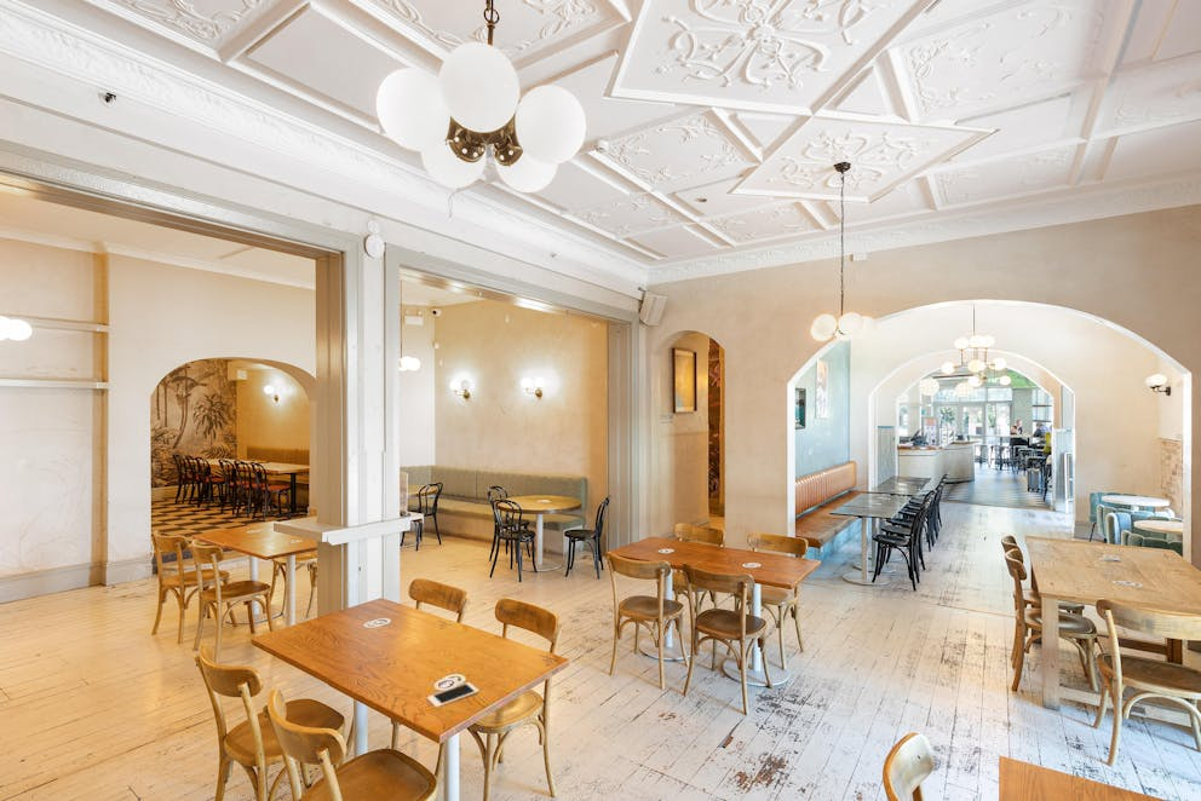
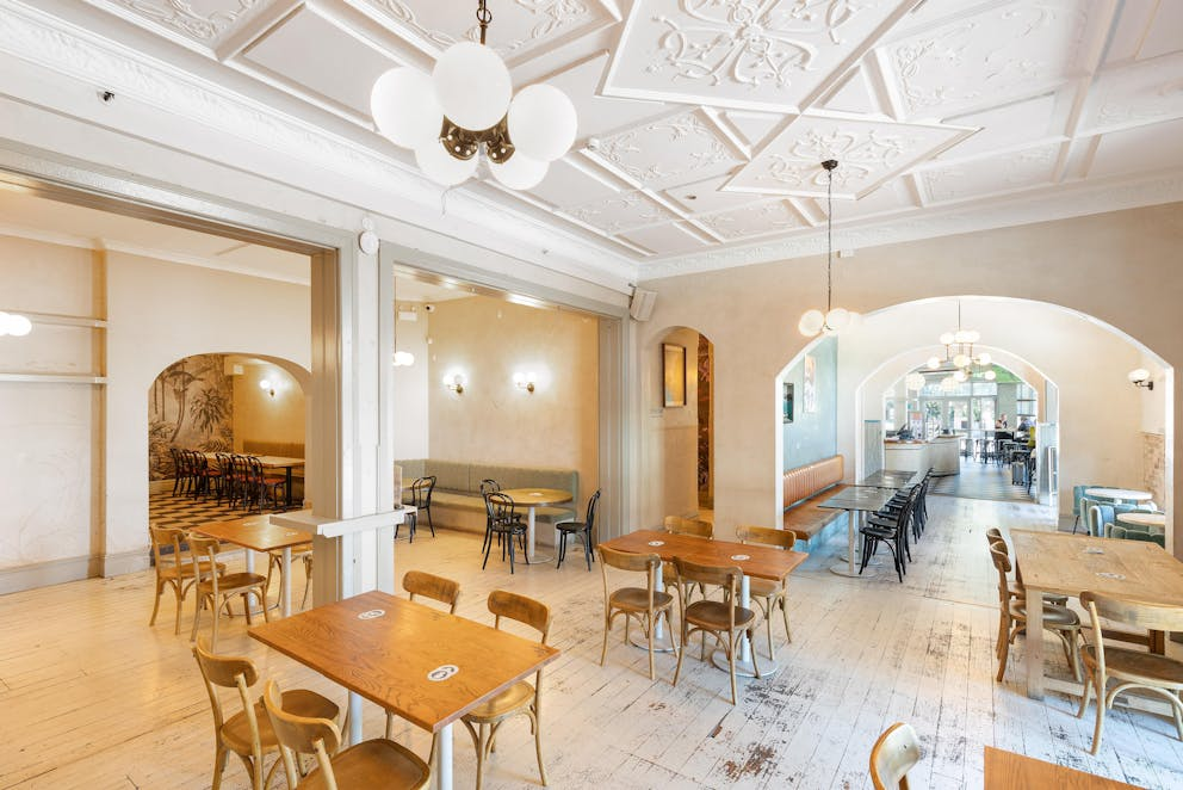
- cell phone [426,681,479,709]
